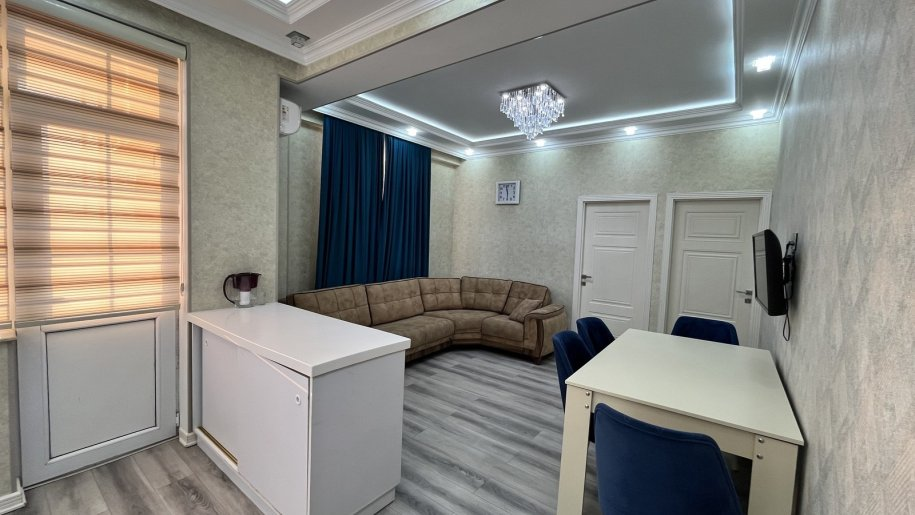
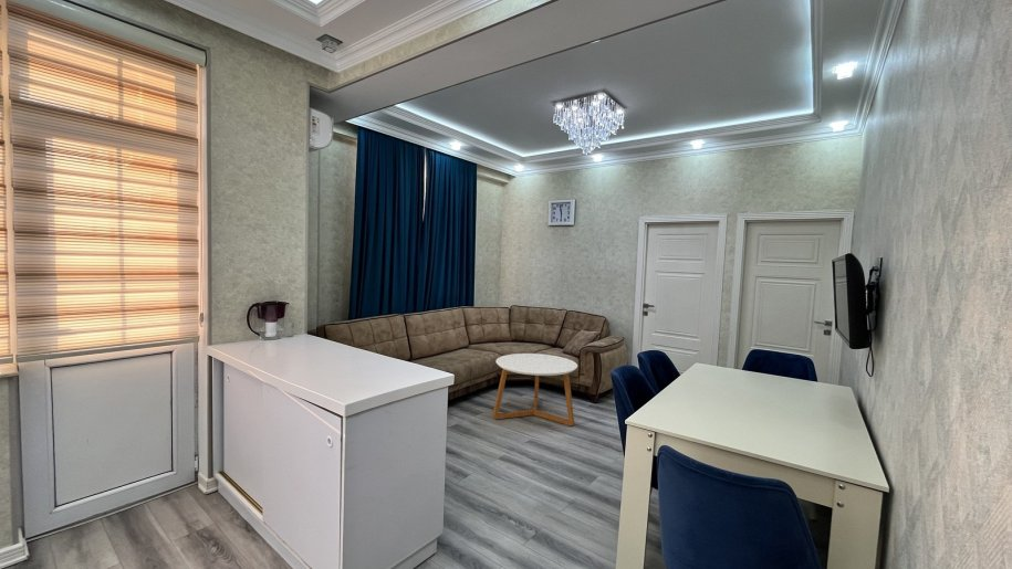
+ coffee table [492,352,578,426]
